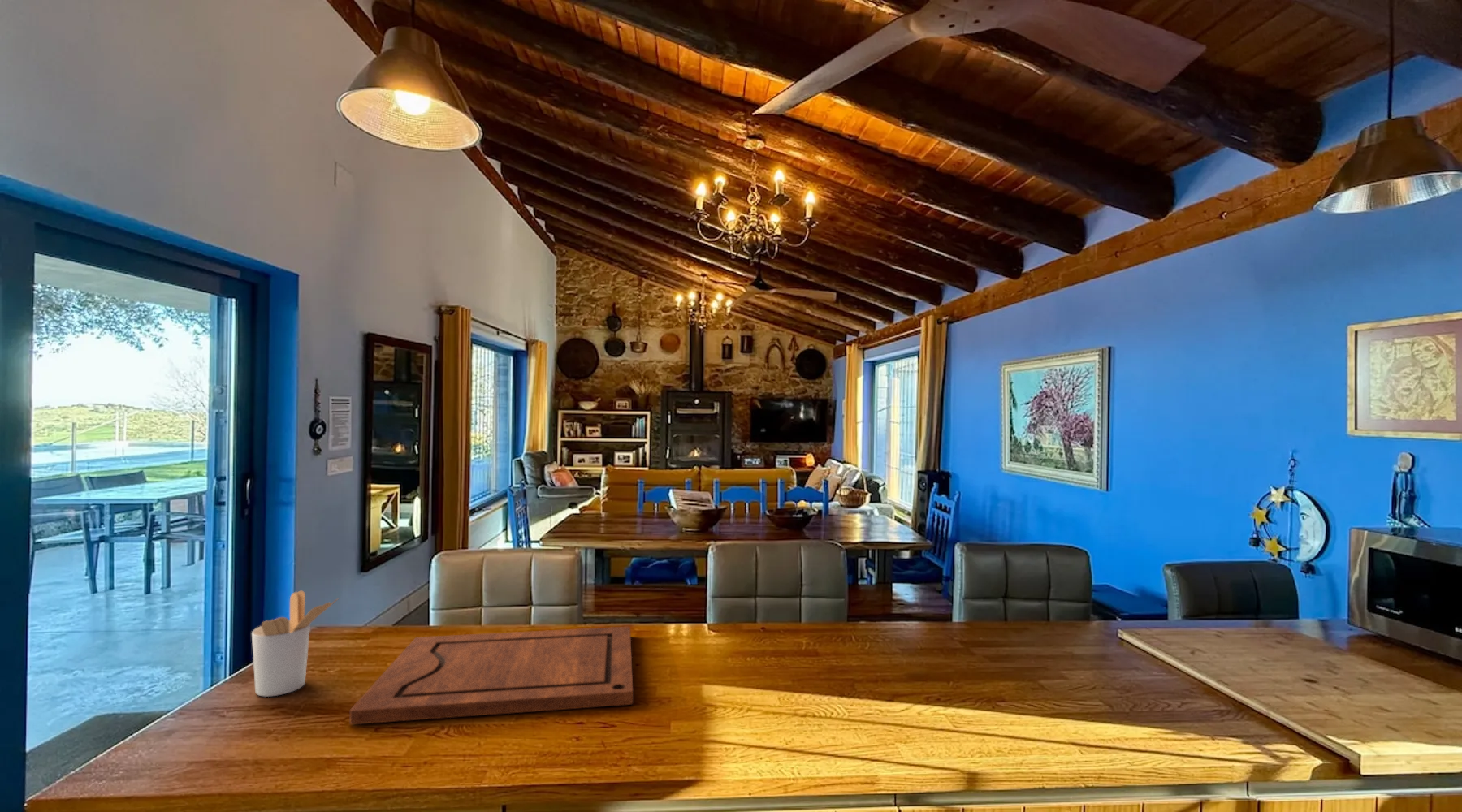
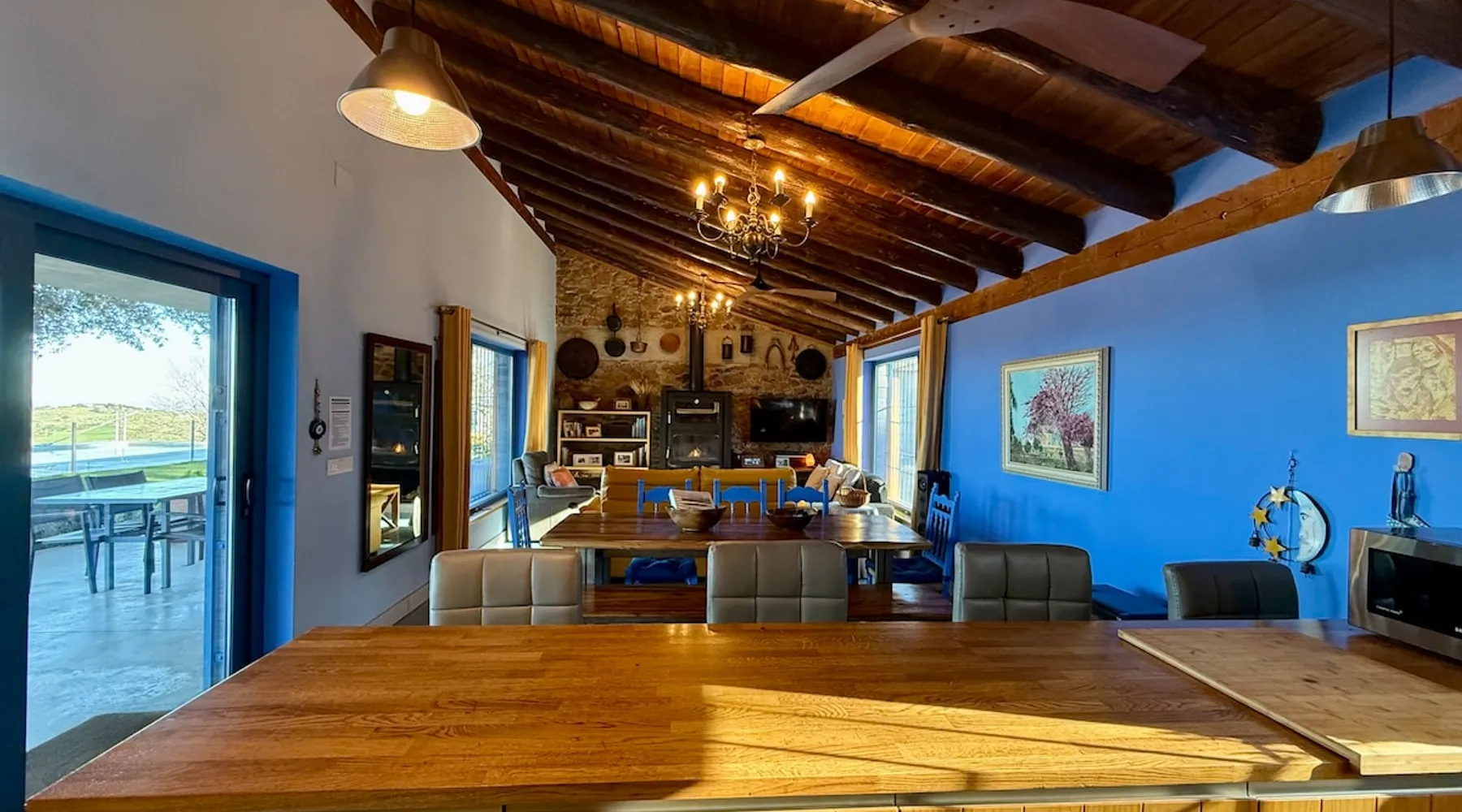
- cutting board [349,626,634,725]
- utensil holder [251,590,340,698]
